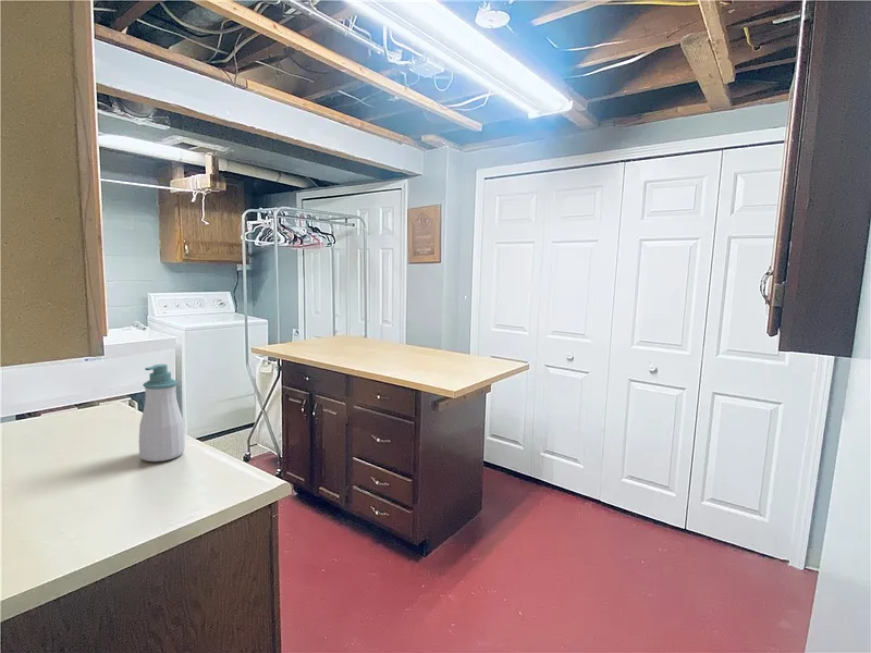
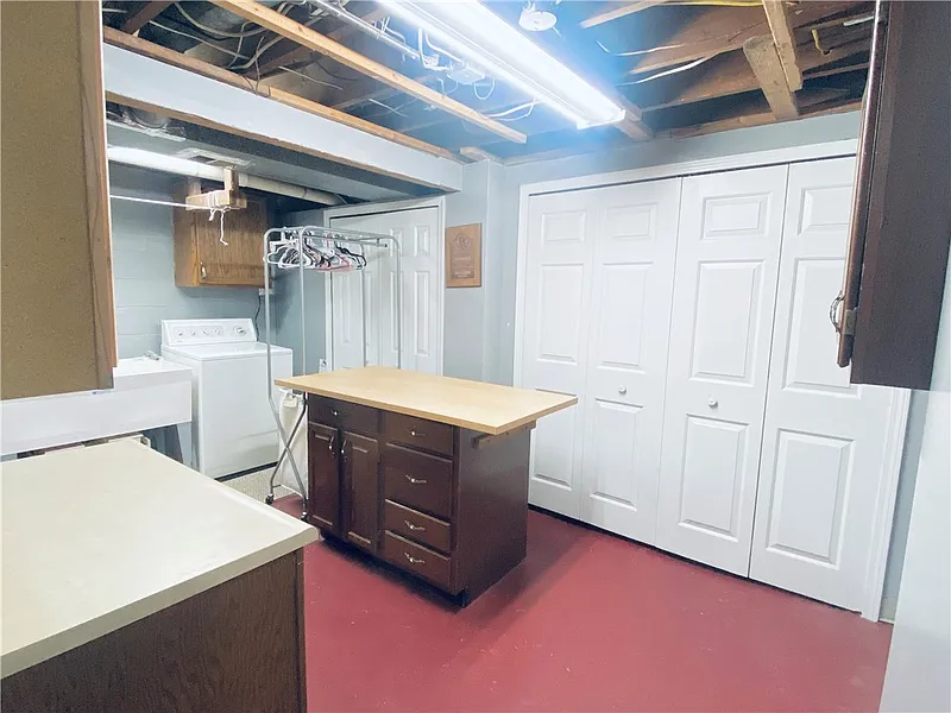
- soap bottle [138,364,186,463]
